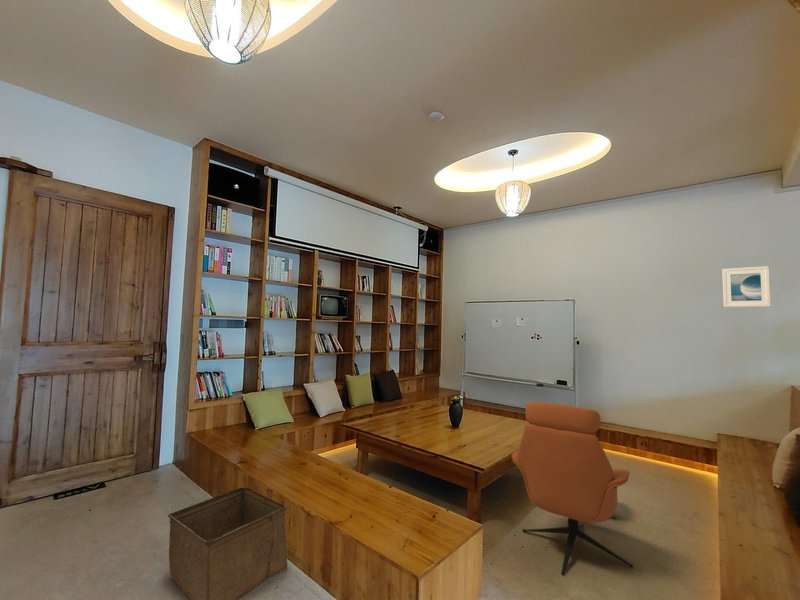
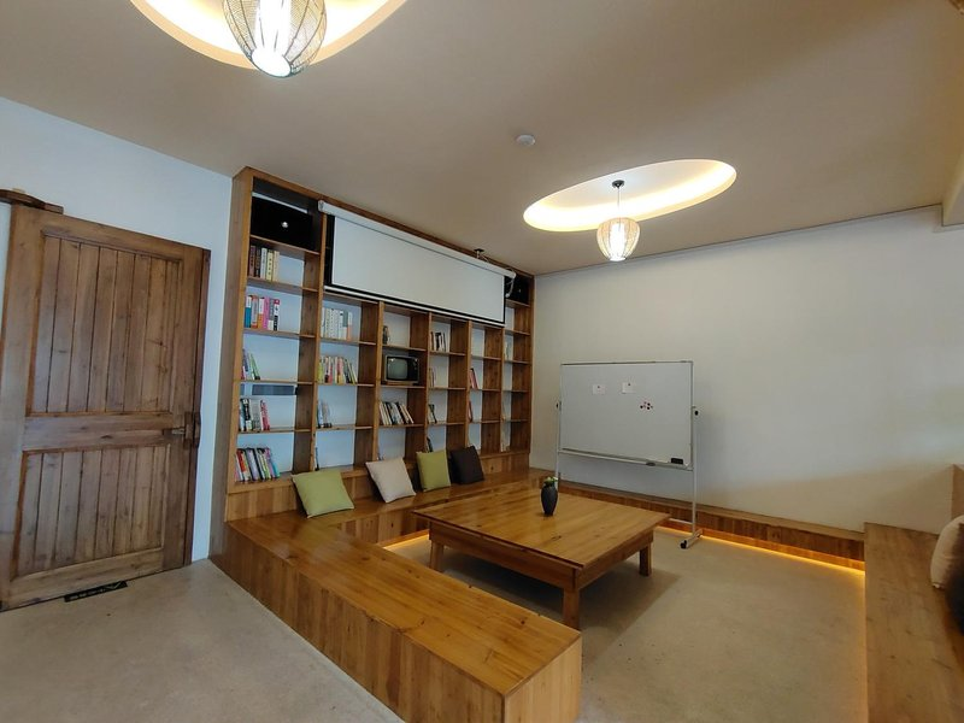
- lounge chair [511,401,634,576]
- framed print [721,265,772,308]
- storage bin [167,487,289,600]
